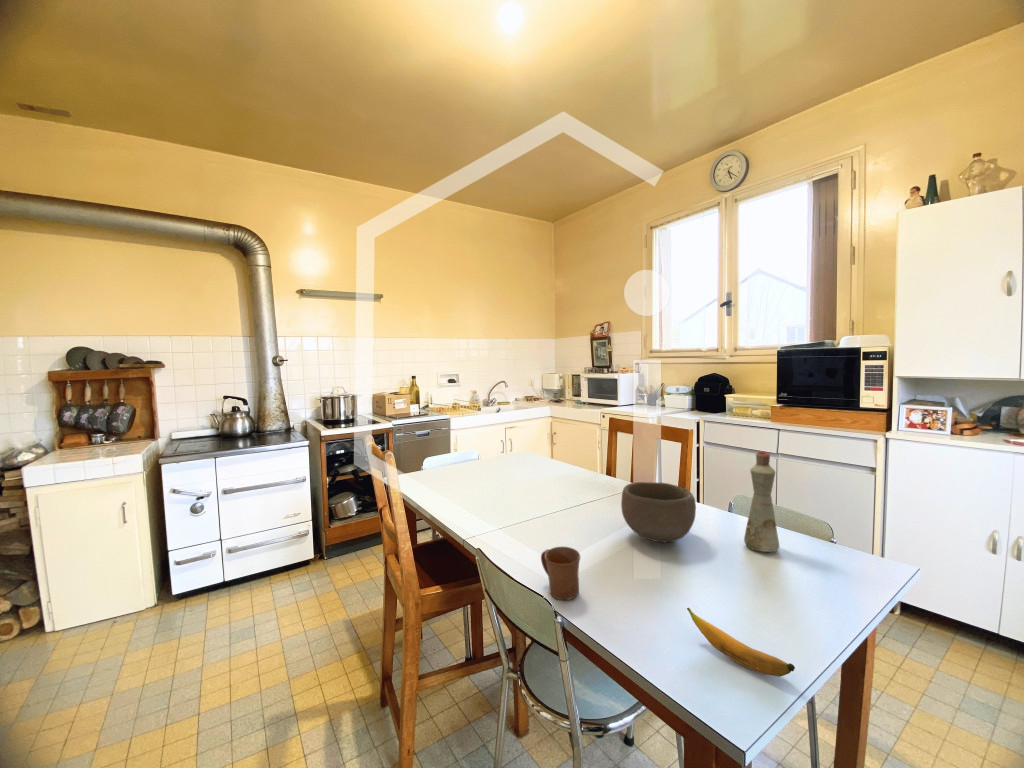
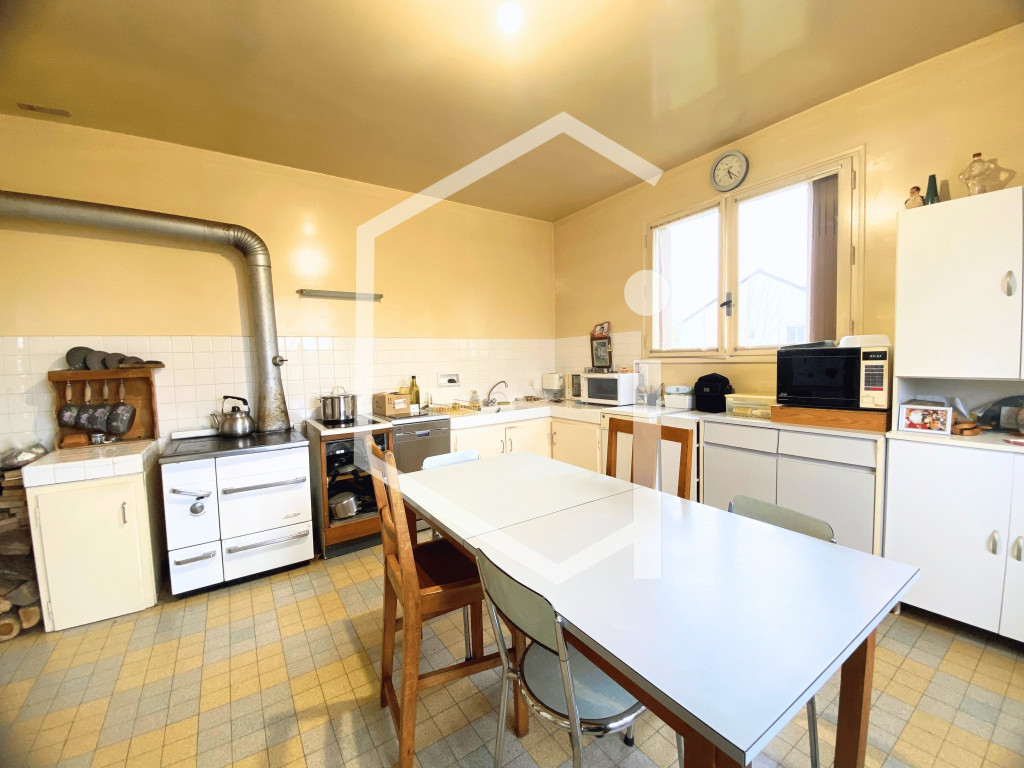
- bowl [620,481,697,544]
- banana [686,607,796,678]
- mug [540,546,581,601]
- bottle [743,450,780,553]
